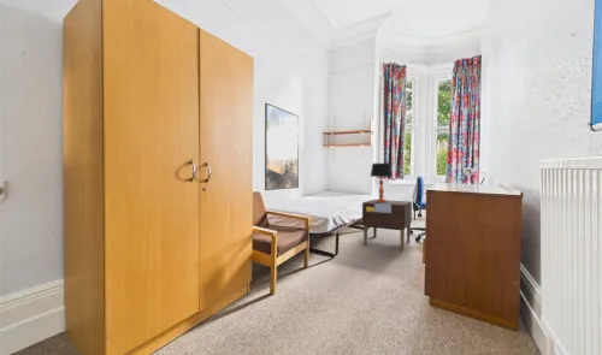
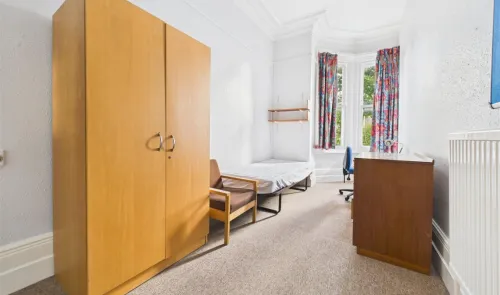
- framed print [264,102,300,191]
- nightstand [361,199,413,252]
- table lamp [370,162,394,203]
